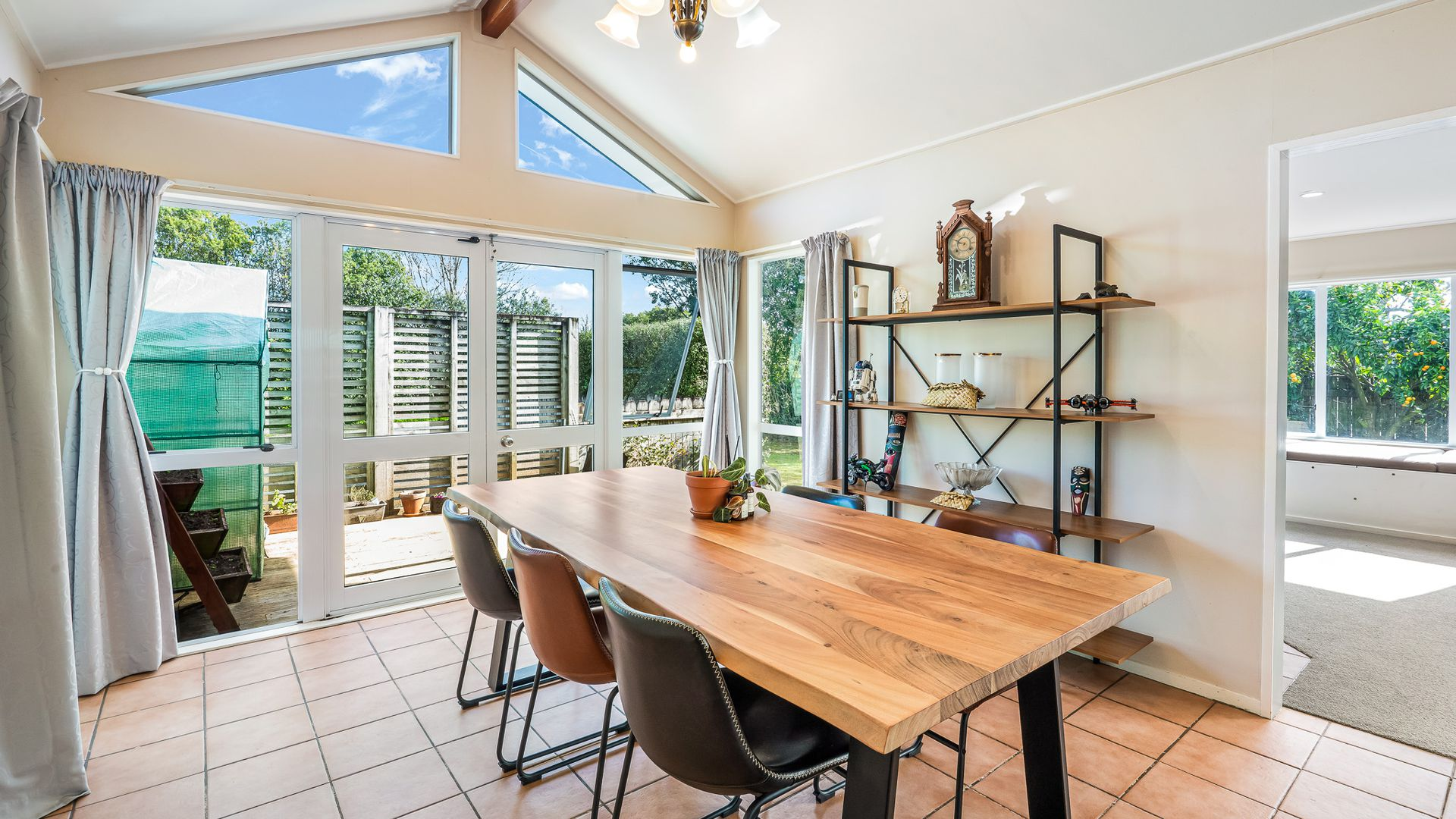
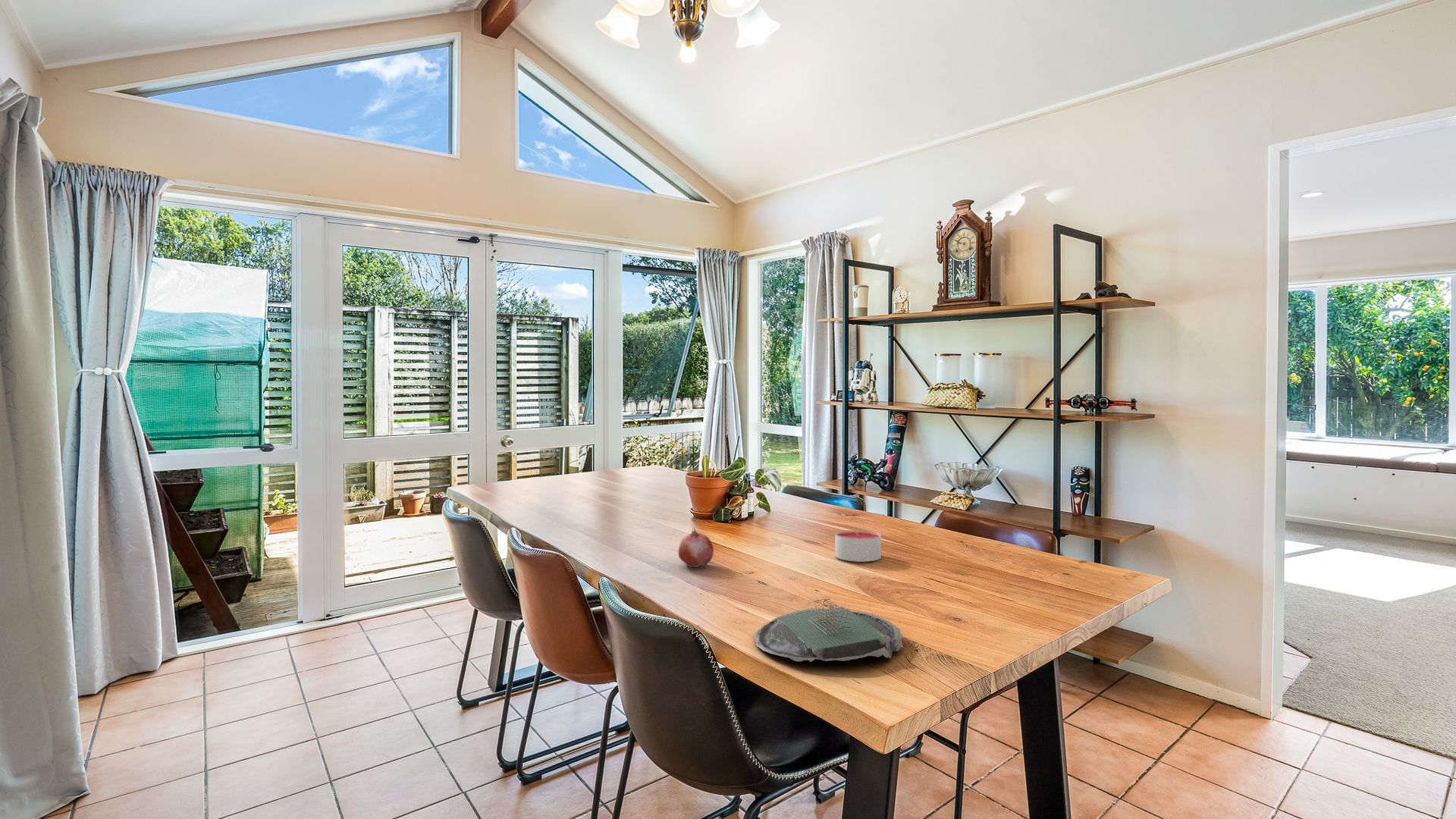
+ fruit [677,527,714,568]
+ plate [754,598,904,663]
+ candle [834,529,882,563]
